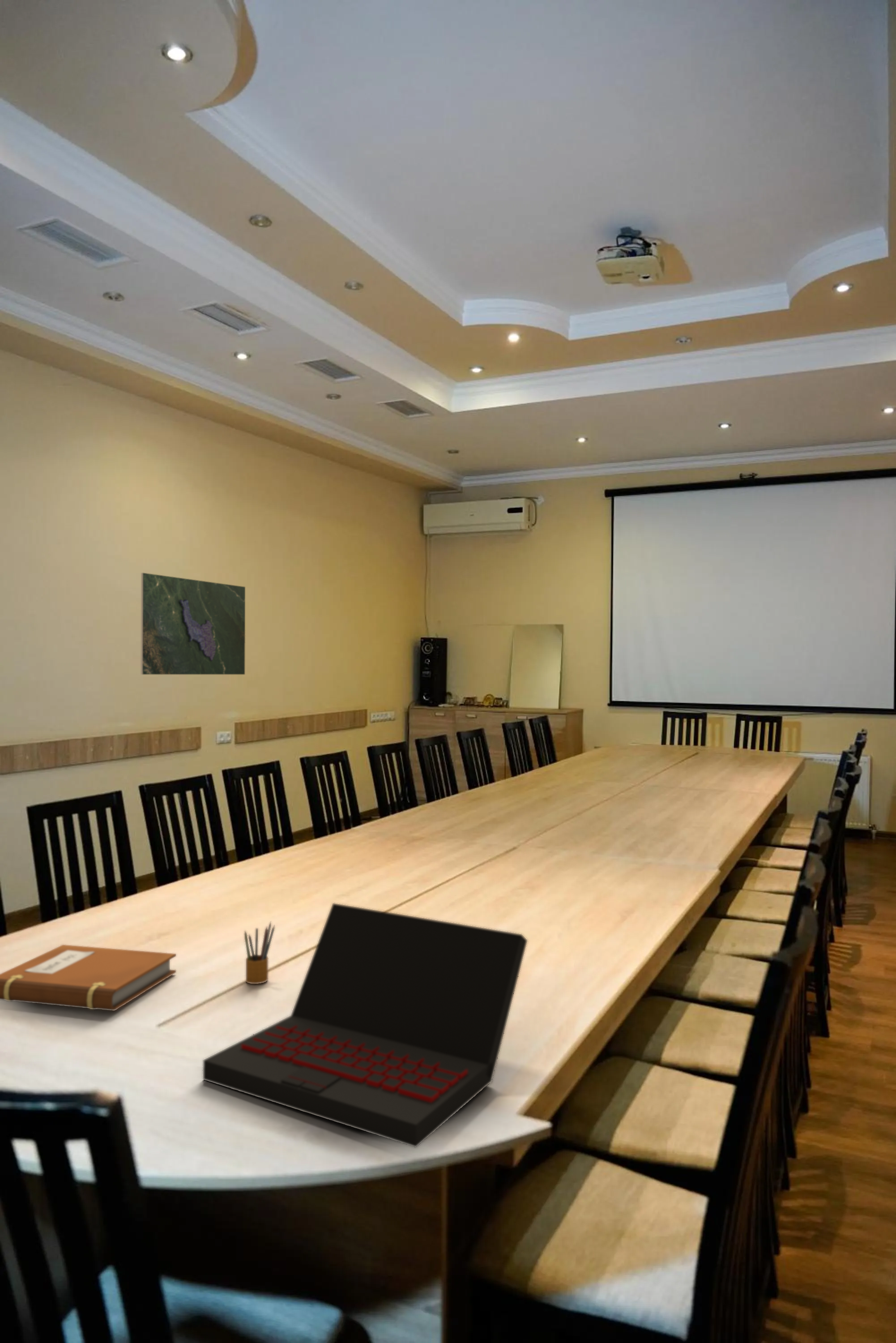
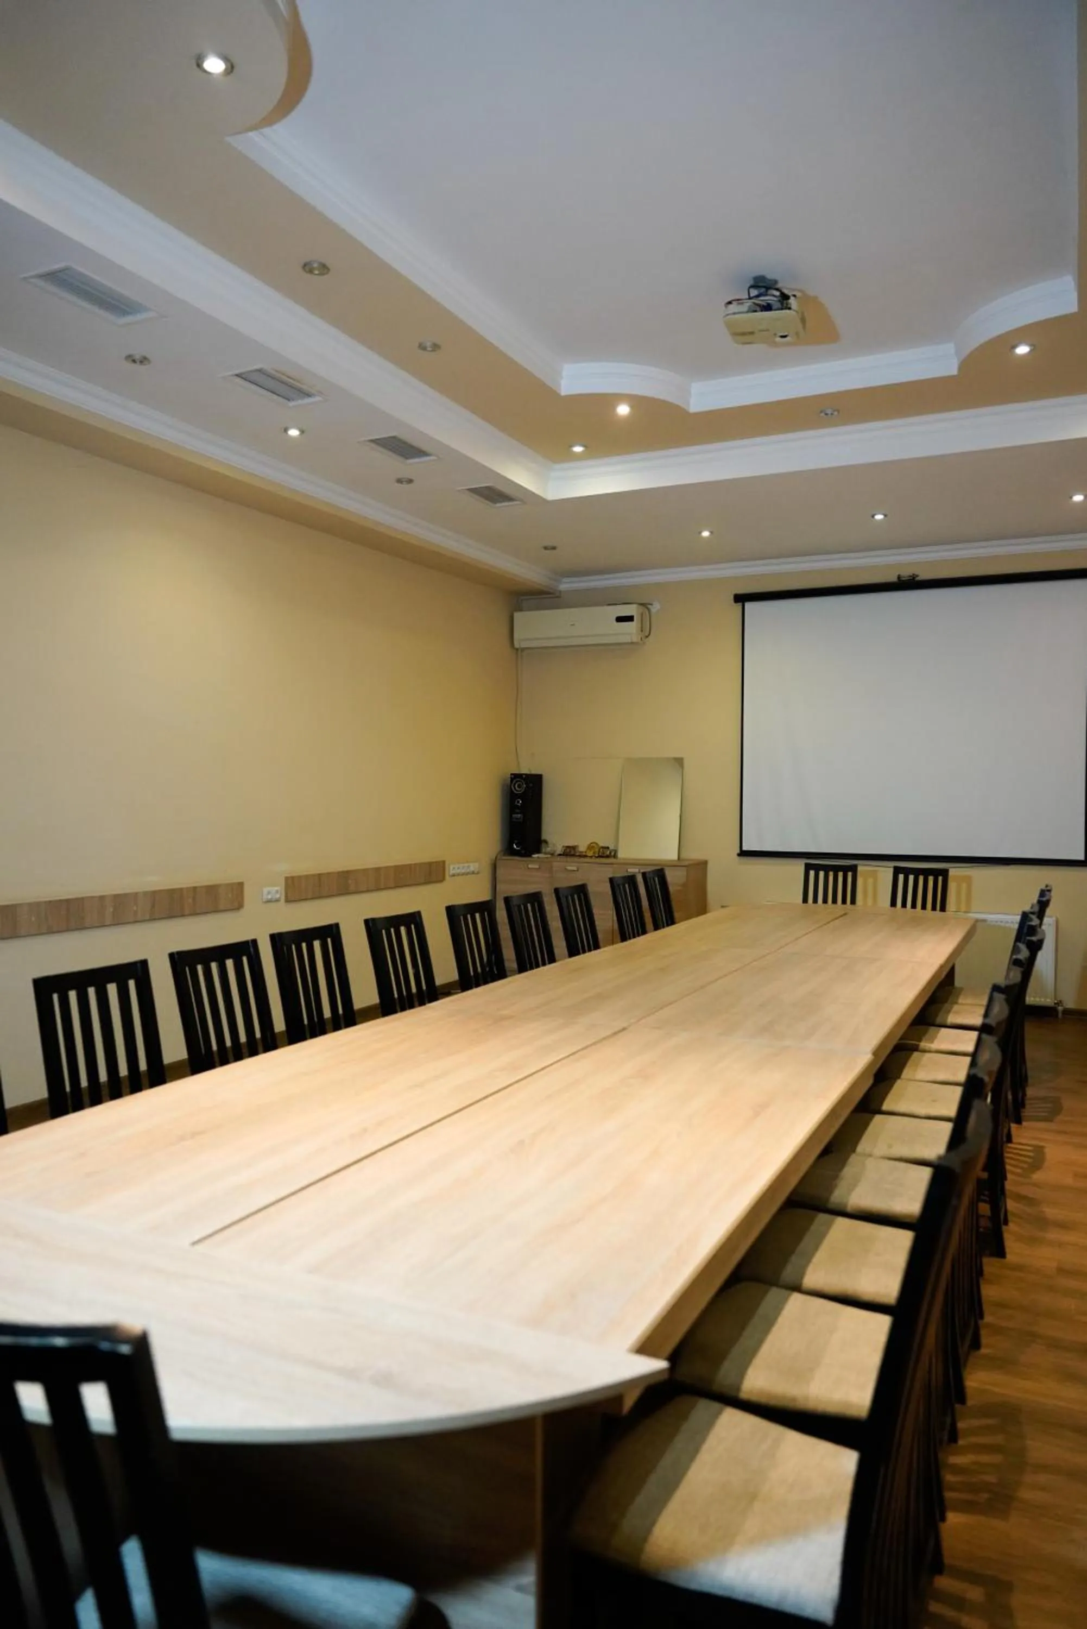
- laptop [202,902,528,1148]
- map [140,572,246,675]
- pencil box [244,921,275,984]
- notebook [0,944,177,1011]
